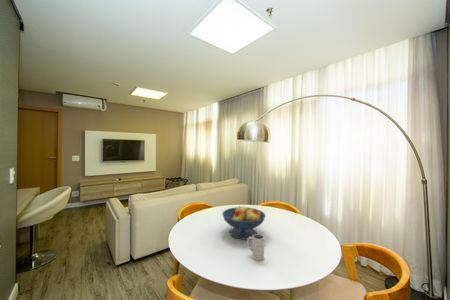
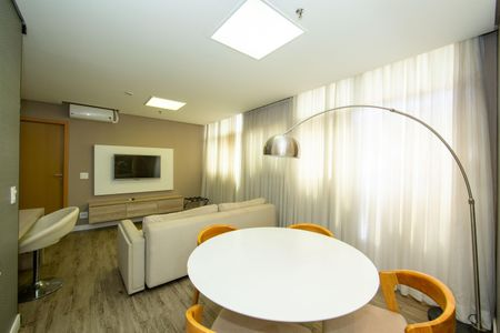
- mug [246,233,265,261]
- fruit bowl [221,204,267,241]
